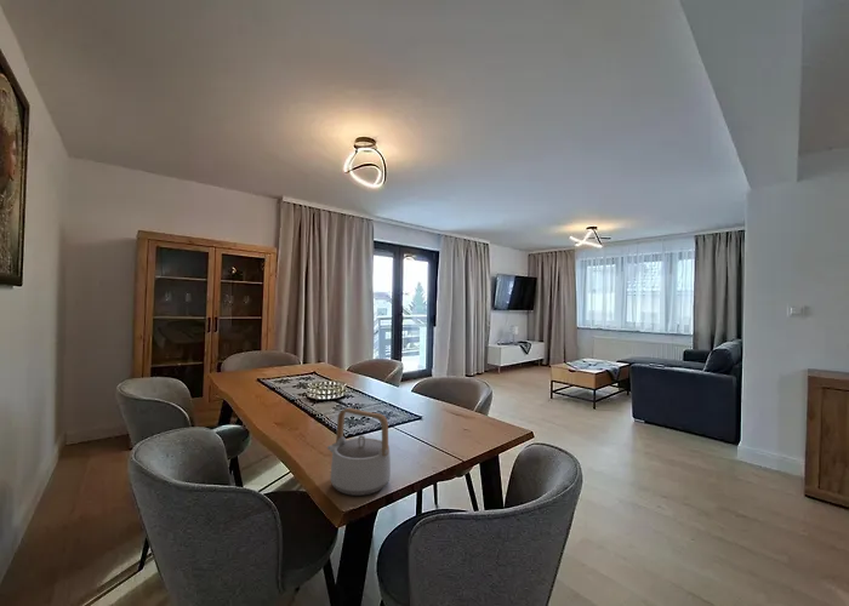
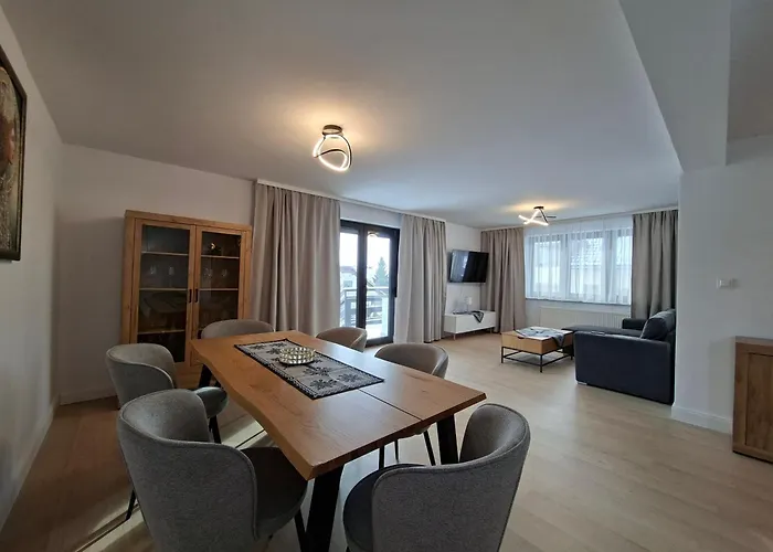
- teapot [326,407,392,497]
